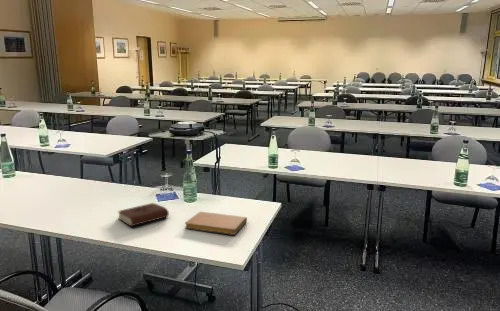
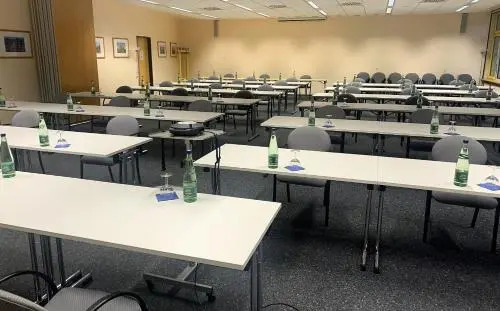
- notebook [184,211,248,236]
- book [116,202,170,227]
